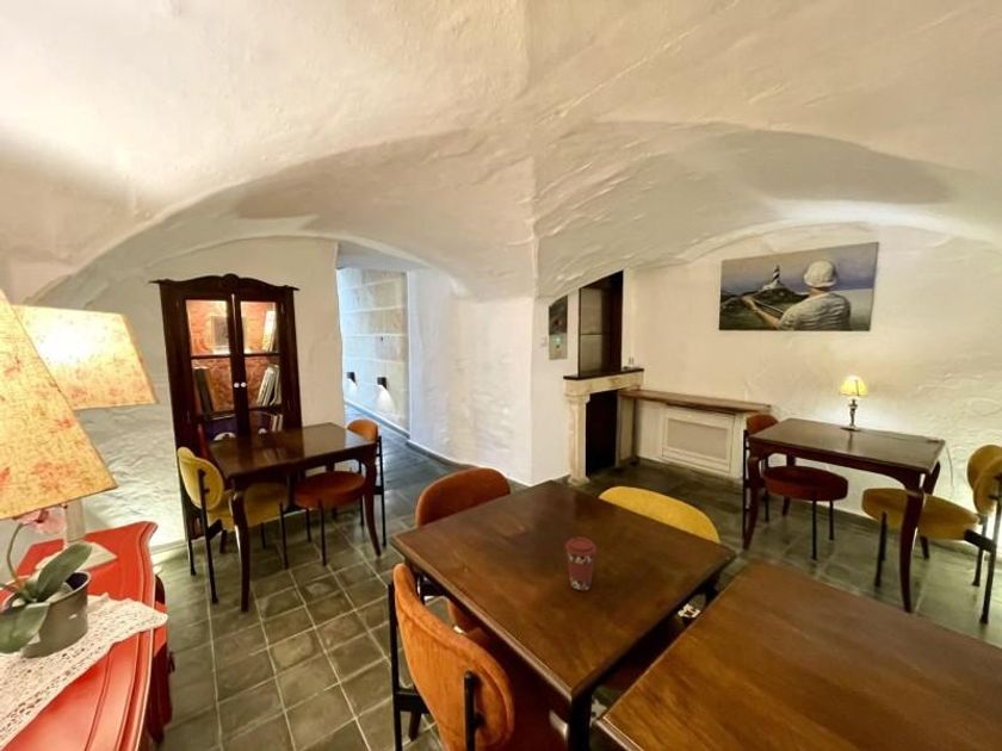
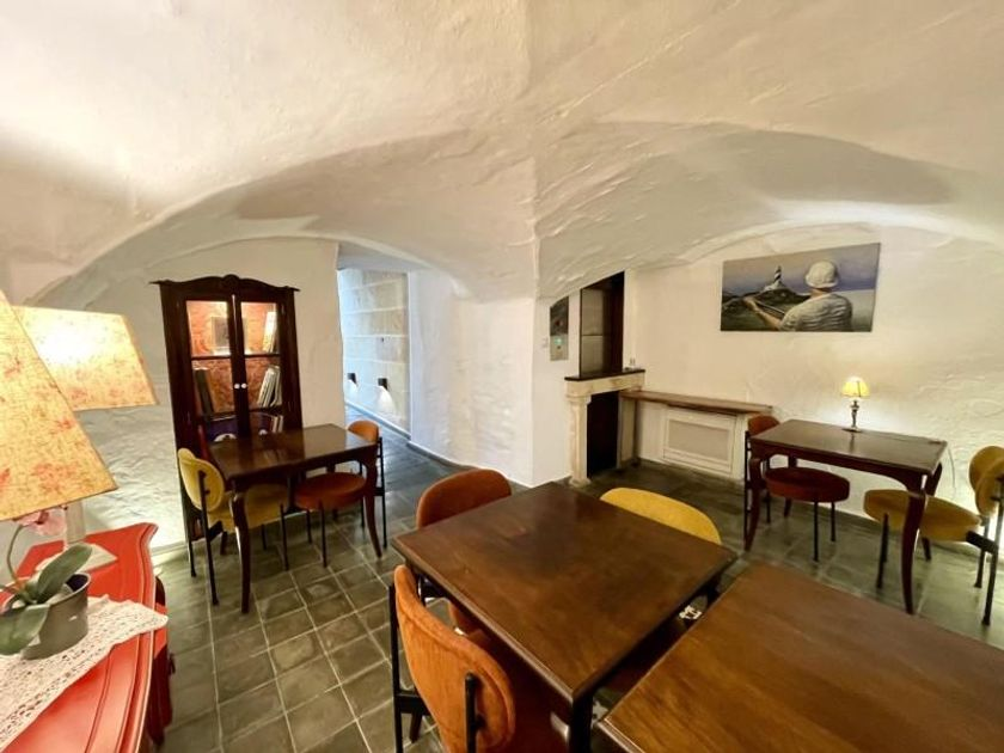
- coffee cup [564,536,598,592]
